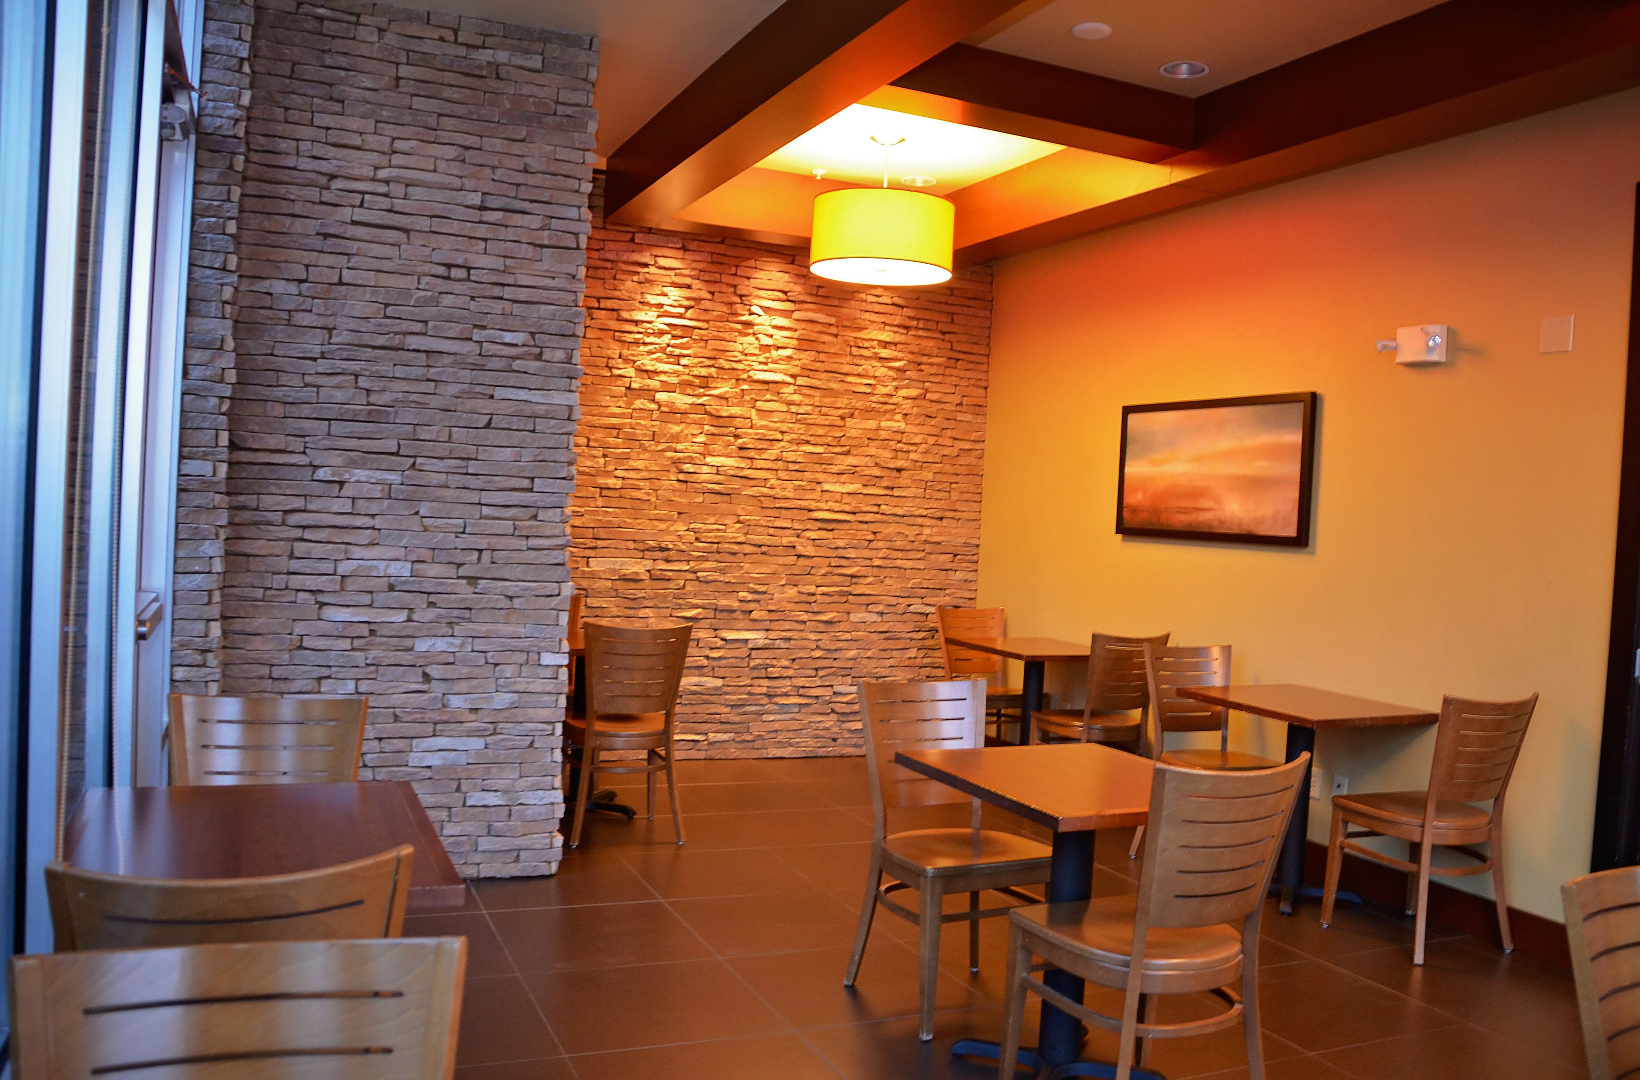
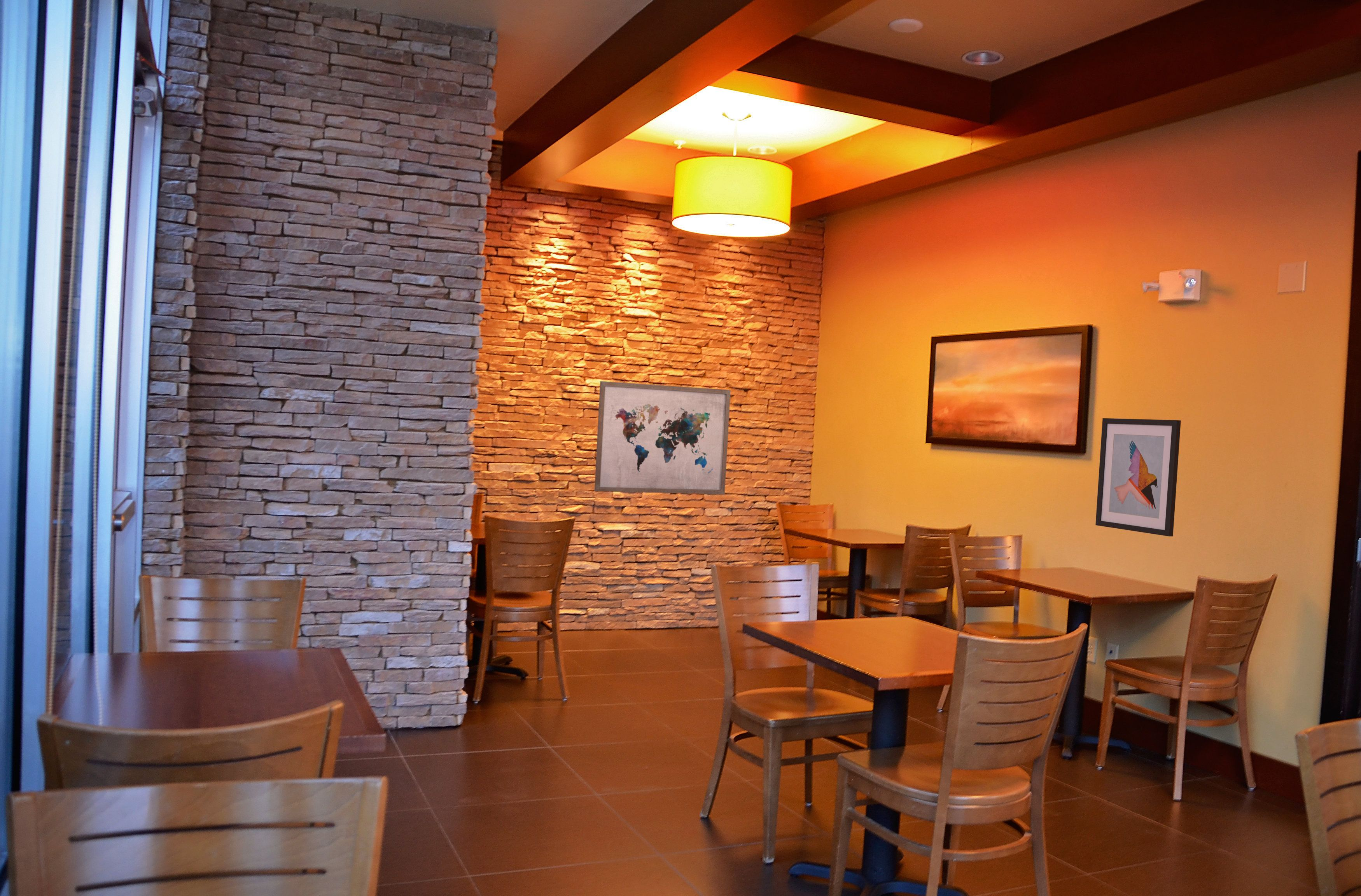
+ wall art [594,381,731,495]
+ wall art [1095,418,1181,537]
